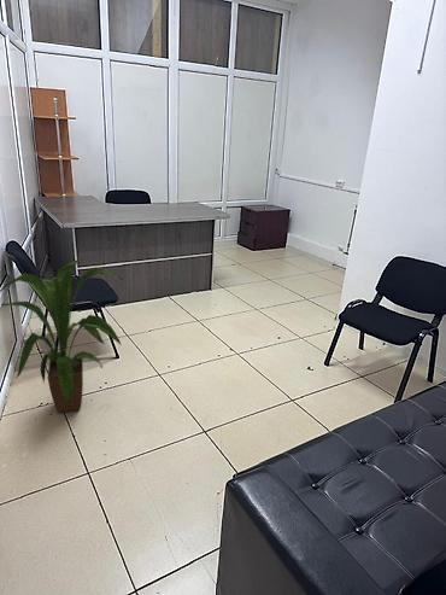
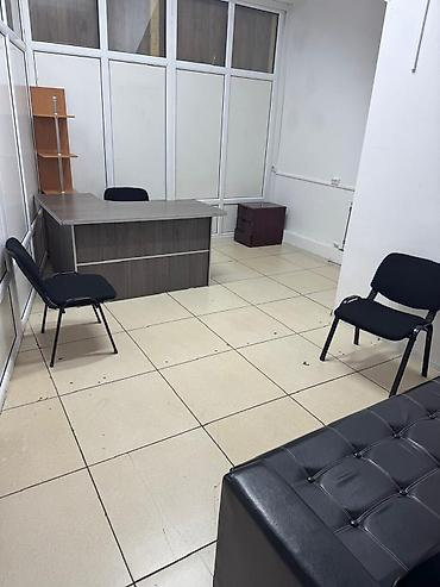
- house plant [0,258,125,414]
